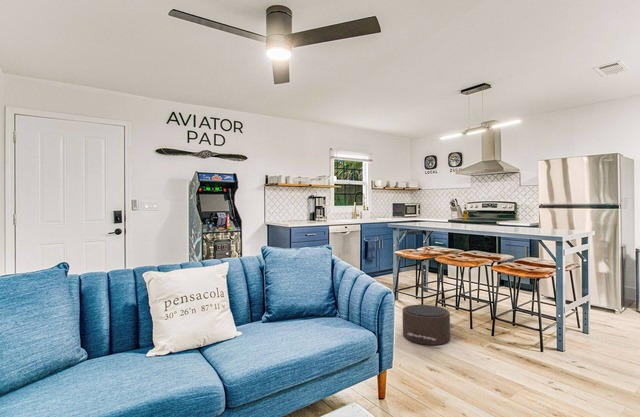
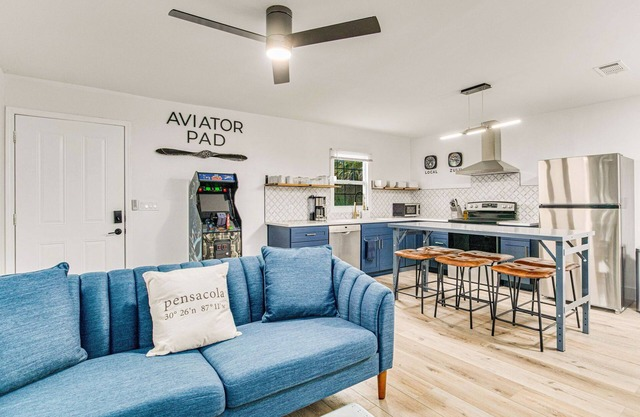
- pouf [402,304,454,346]
